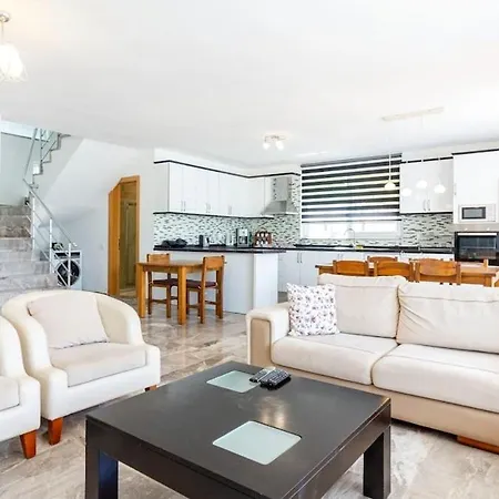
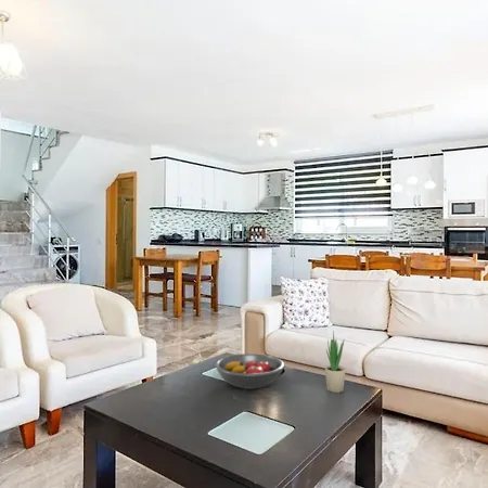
+ potted plant [324,330,346,394]
+ fruit bowl [215,352,285,389]
